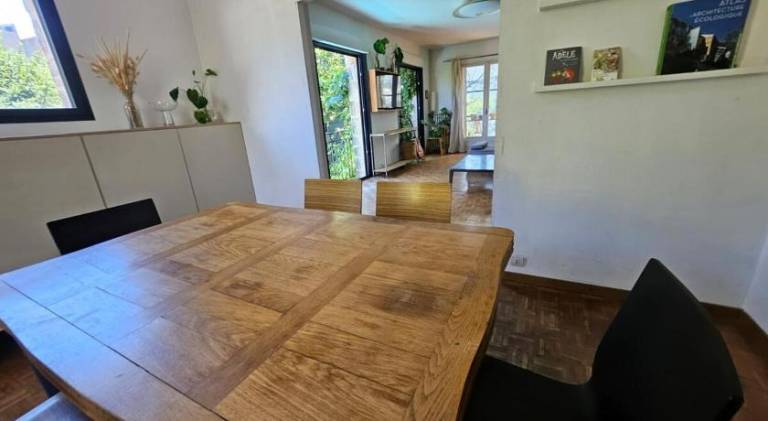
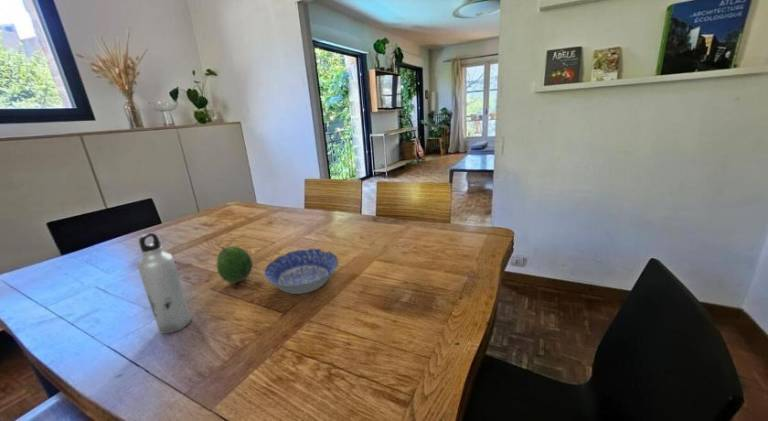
+ water bottle [137,232,192,334]
+ bowl [263,248,339,295]
+ fruit [216,245,254,284]
